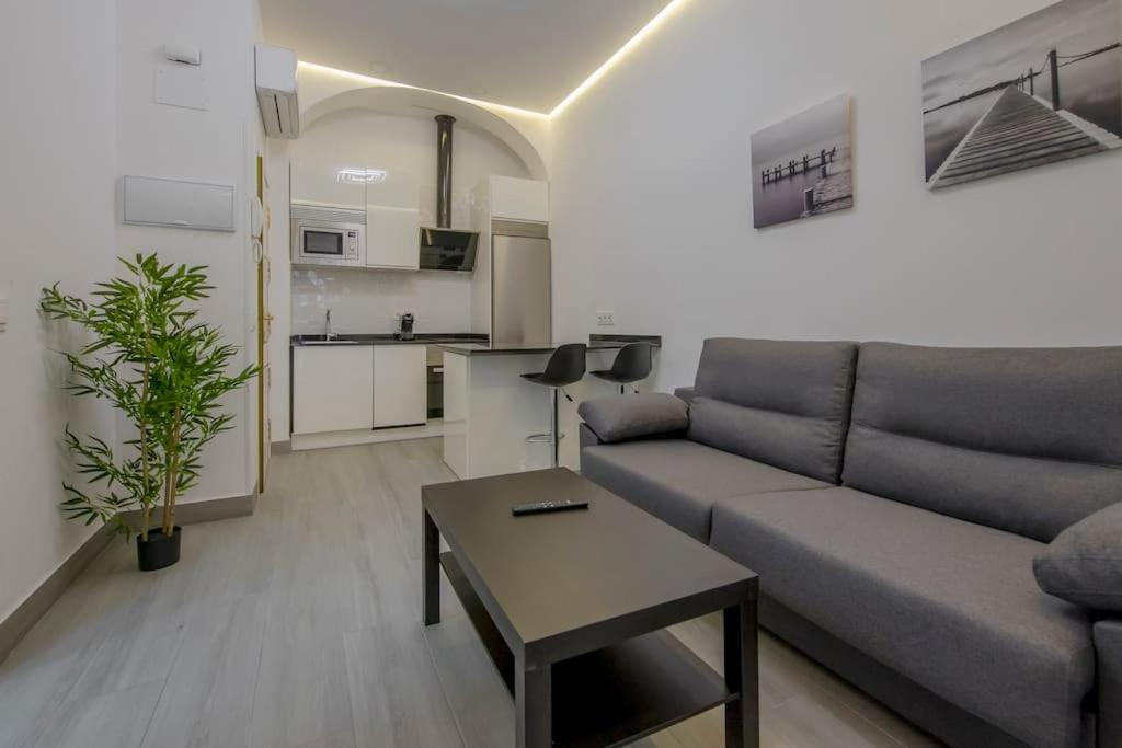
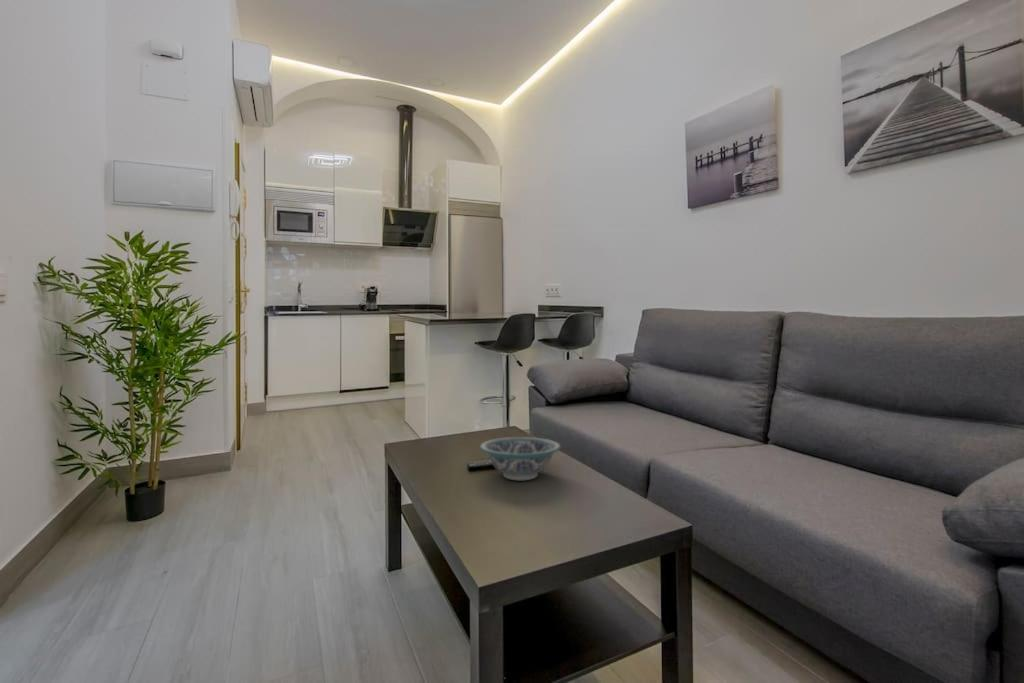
+ bowl [479,436,562,481]
